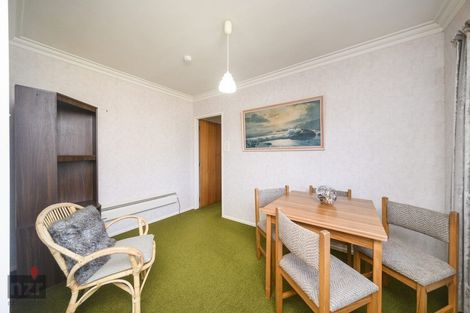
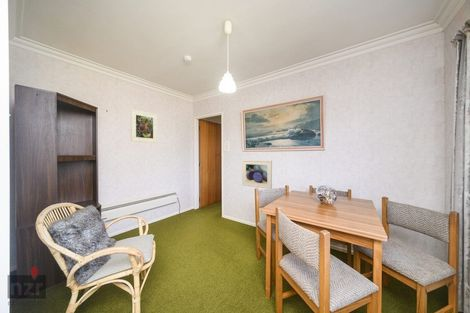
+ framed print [130,109,158,144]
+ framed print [241,159,273,190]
